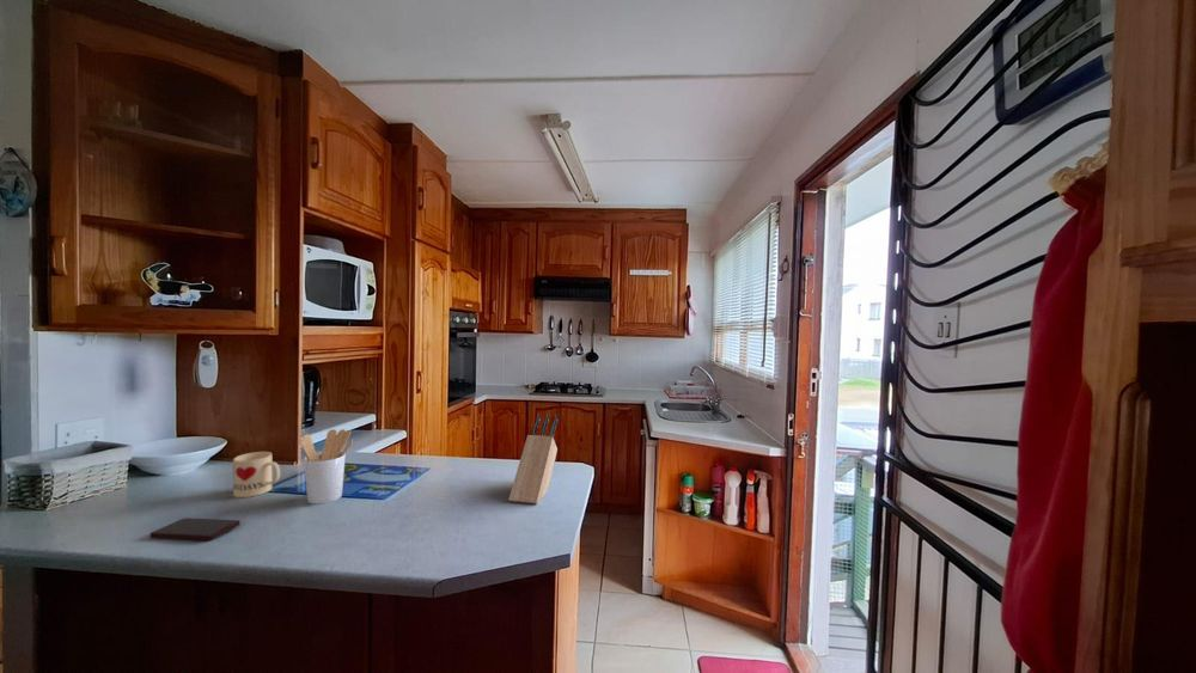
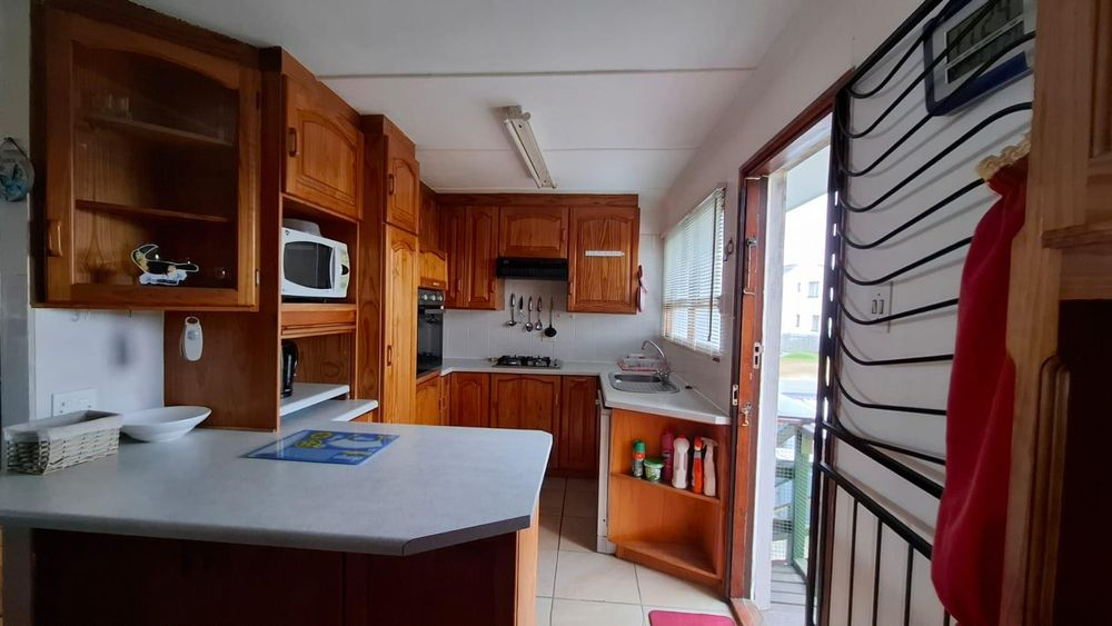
- knife block [507,414,559,506]
- mug [232,451,281,498]
- smartphone [150,518,242,542]
- utensil holder [299,428,354,506]
